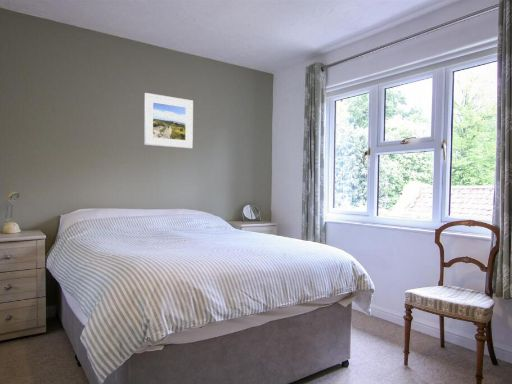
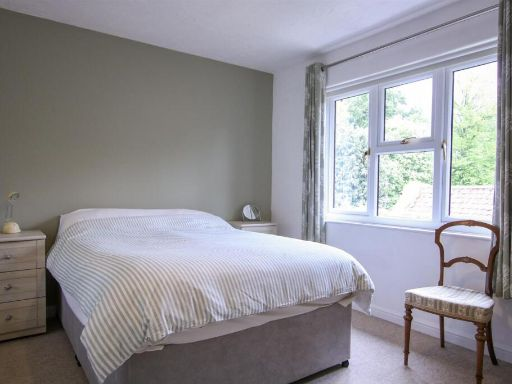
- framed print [143,92,194,150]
